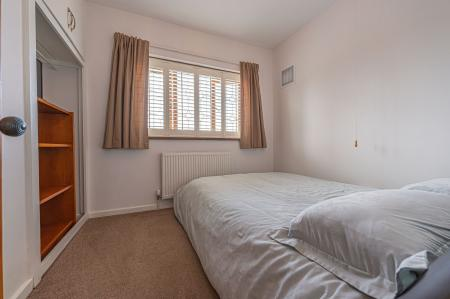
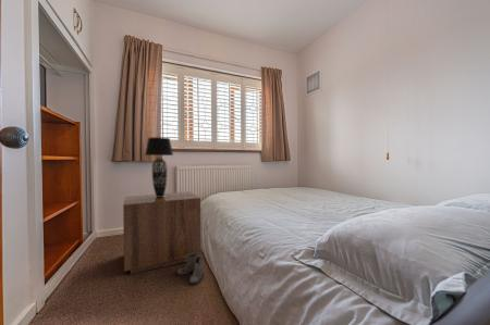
+ boots [176,253,207,285]
+ nightstand [122,191,201,275]
+ table lamp [144,136,174,197]
